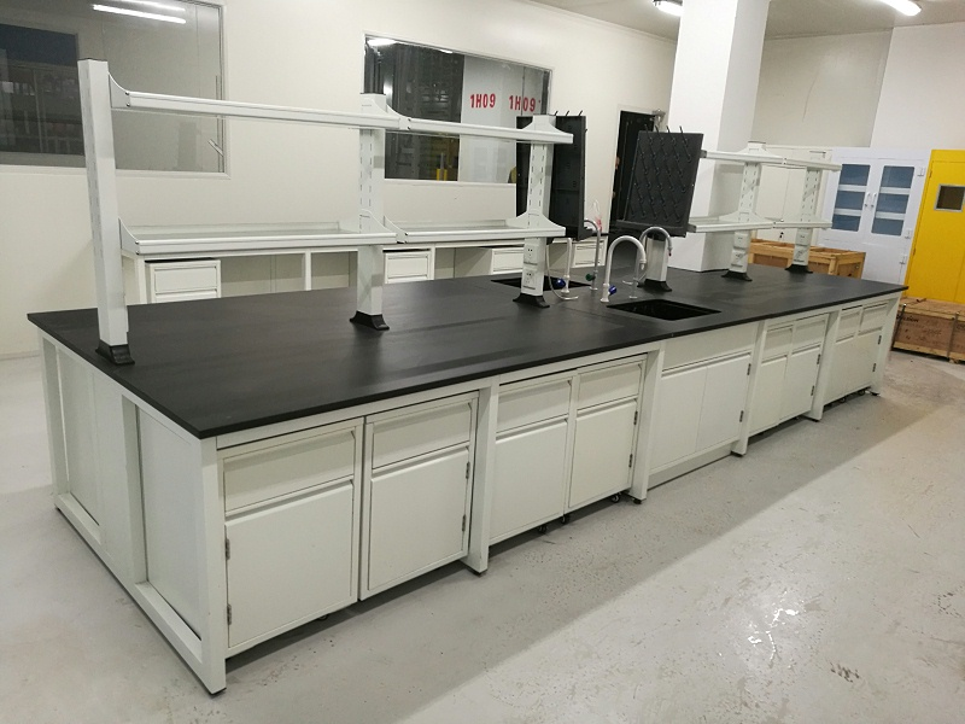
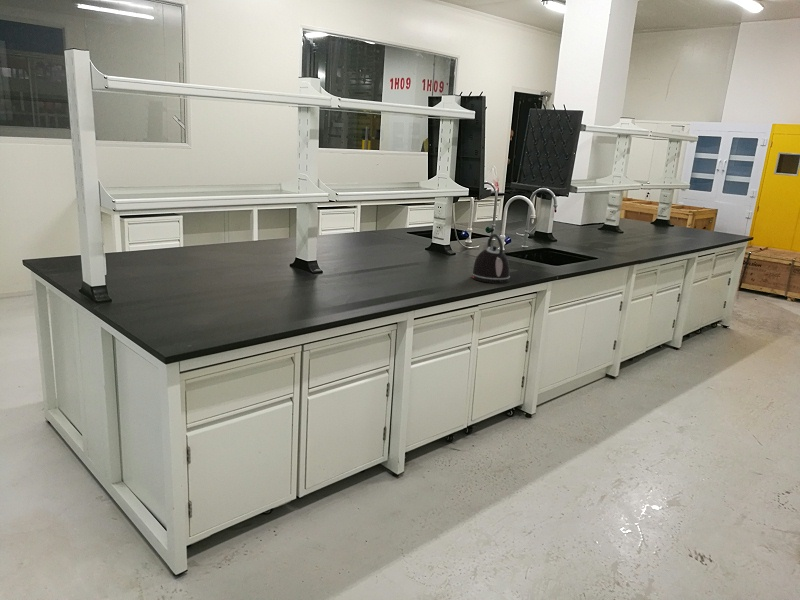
+ kettle [471,233,511,284]
